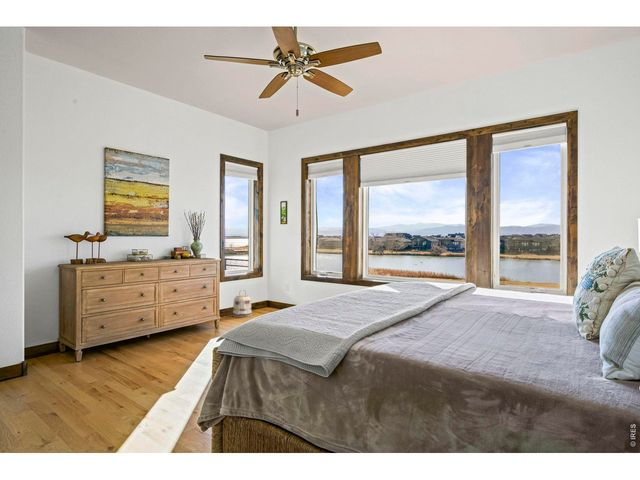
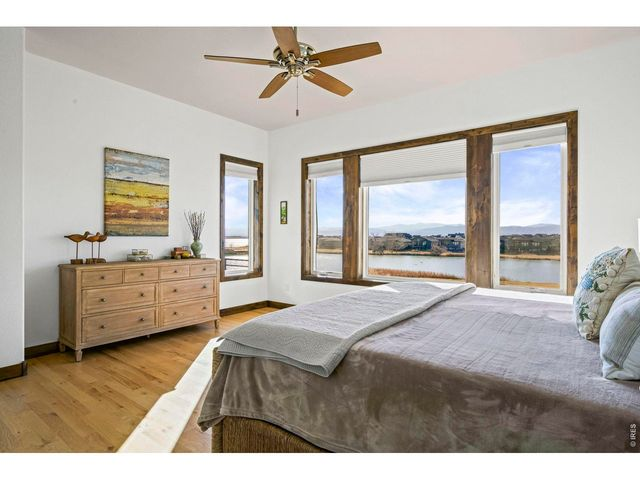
- basket [232,290,253,318]
